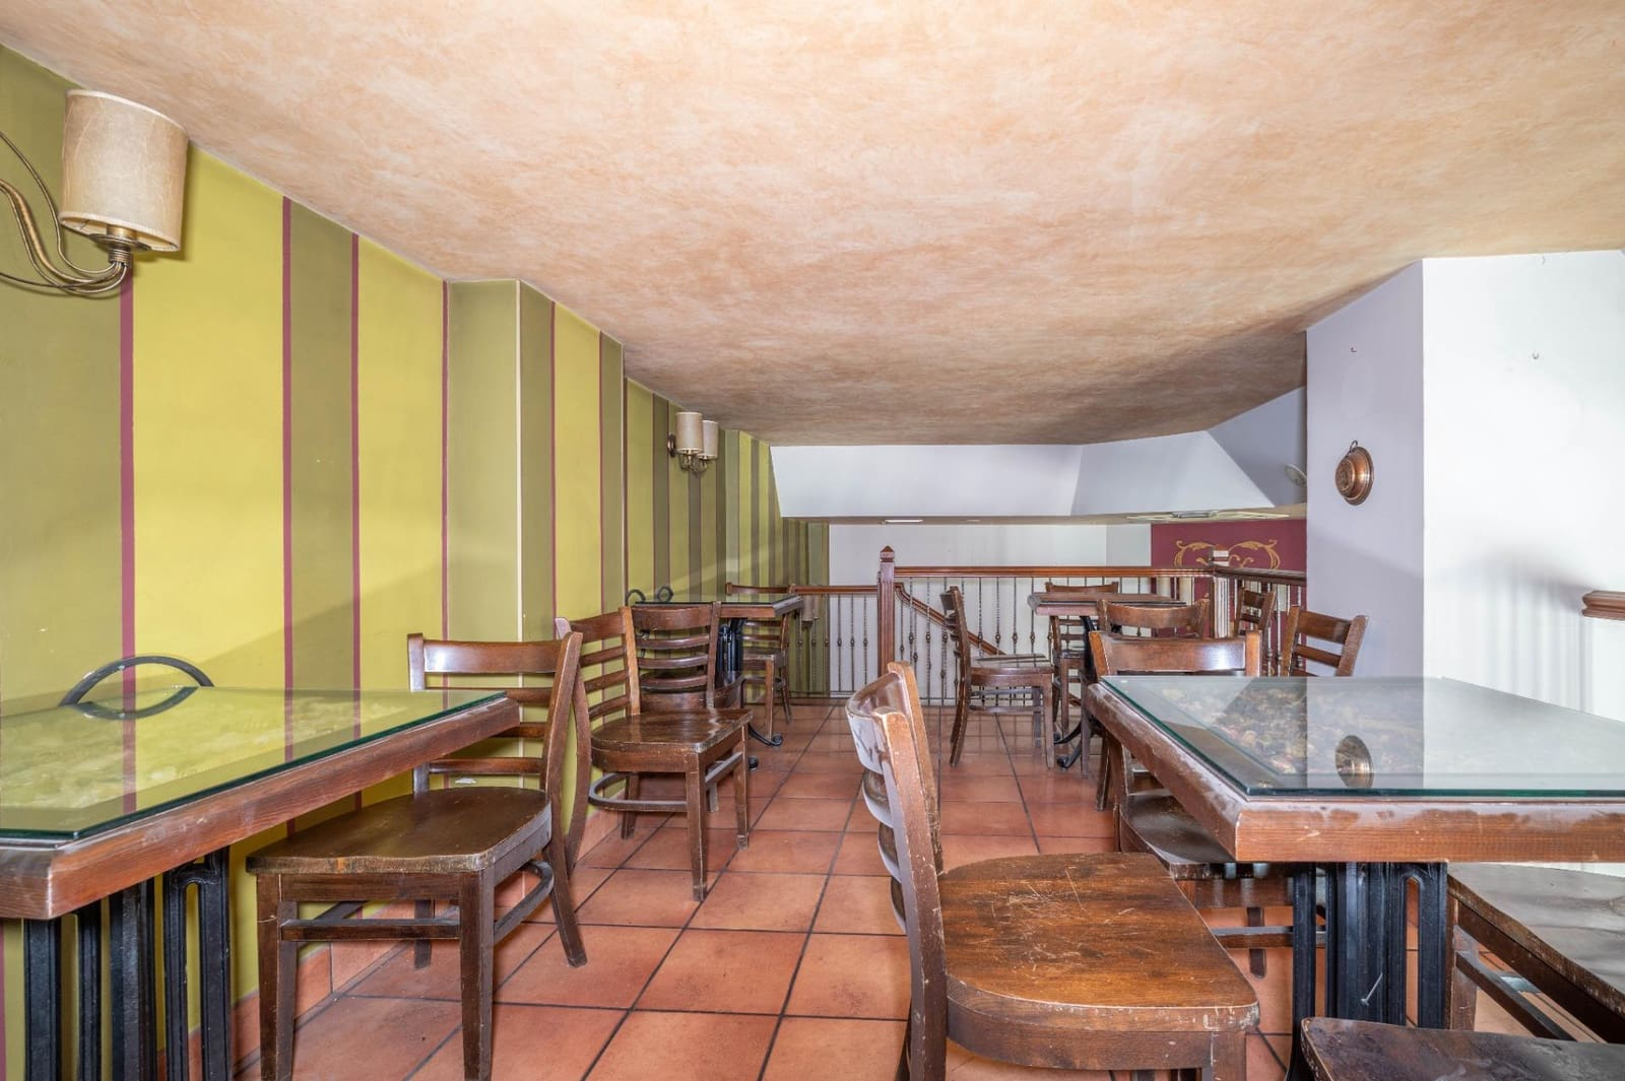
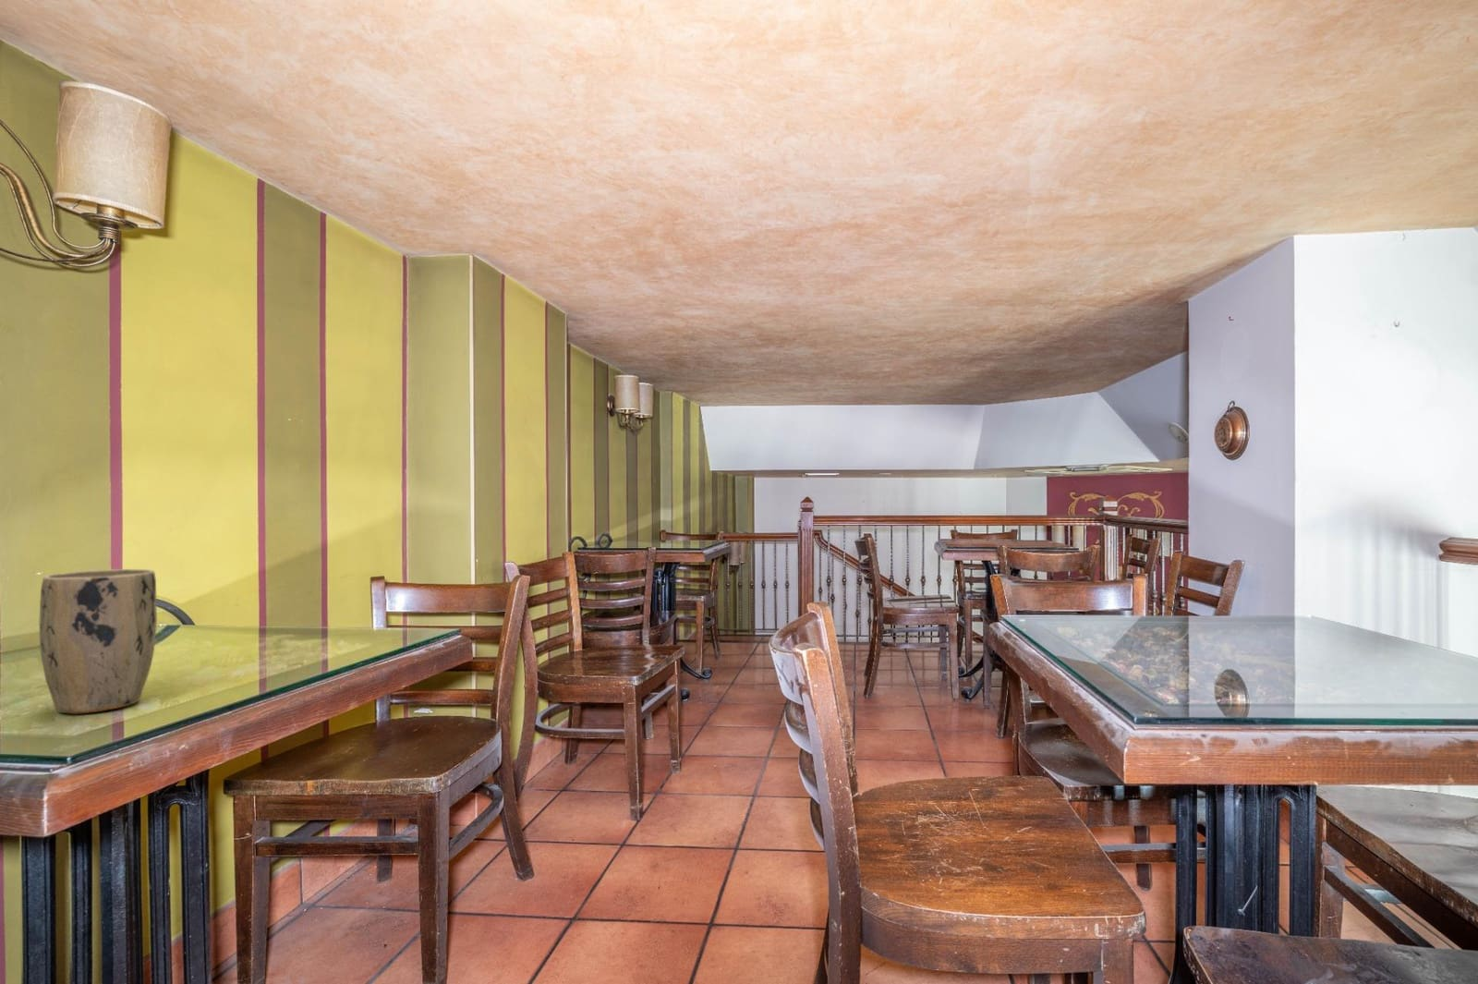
+ plant pot [38,568,158,715]
